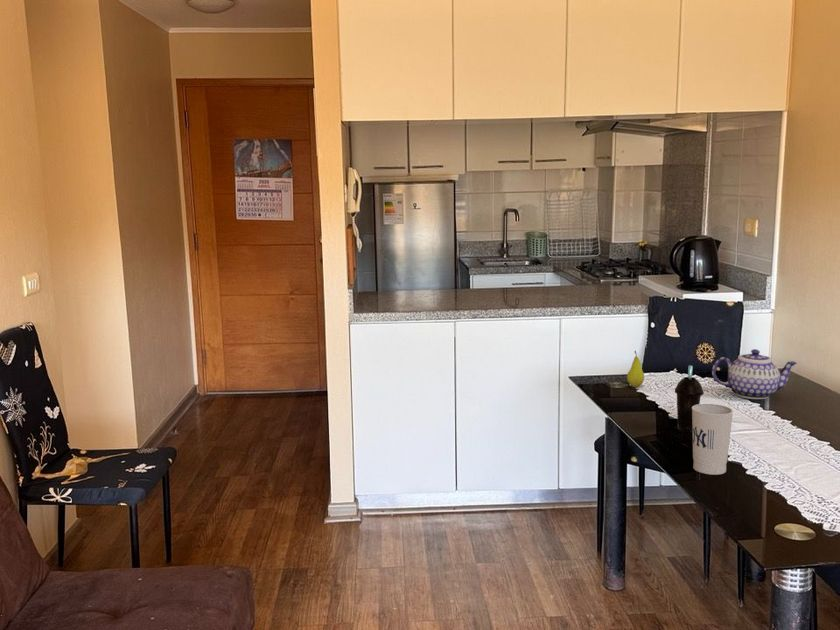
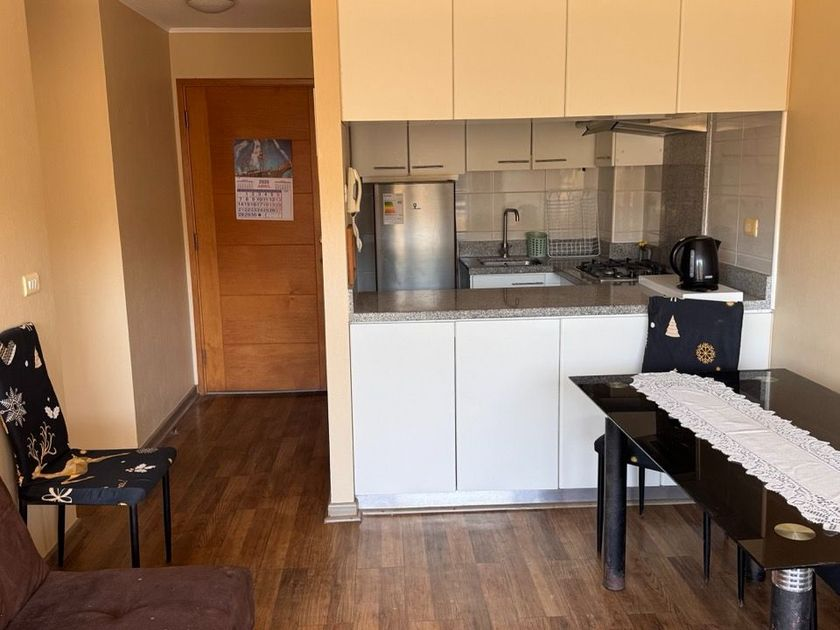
- cup [674,364,705,433]
- cup [692,403,734,476]
- fruit [626,350,645,388]
- teapot [711,348,798,400]
